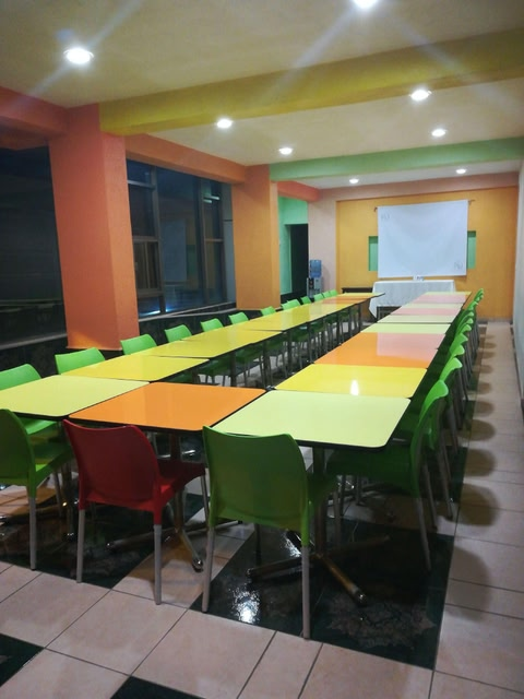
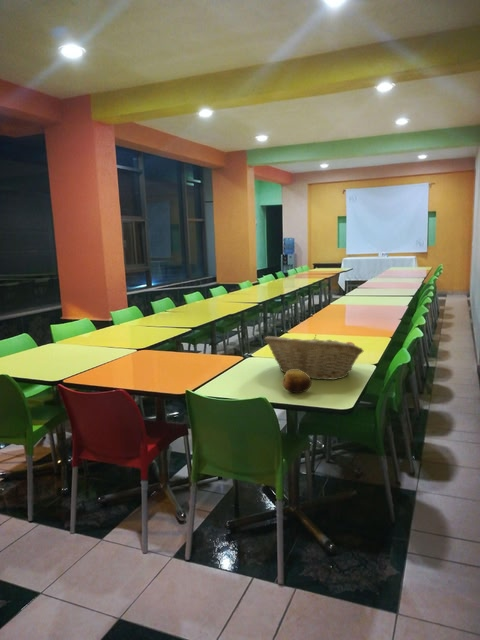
+ fruit [281,370,312,394]
+ fruit basket [263,333,365,381]
